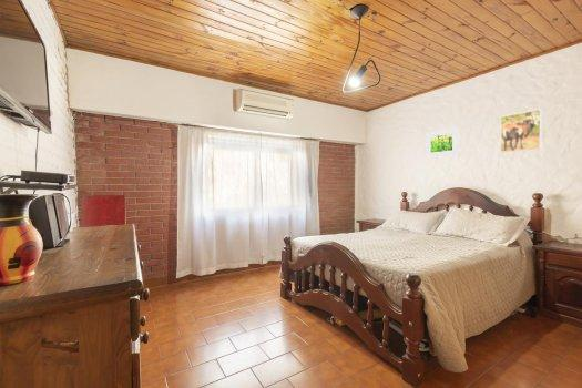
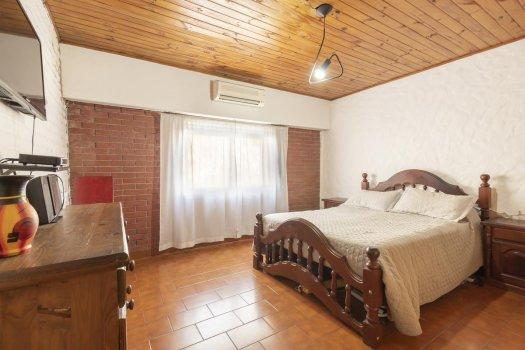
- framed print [425,126,460,160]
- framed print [499,108,543,154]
